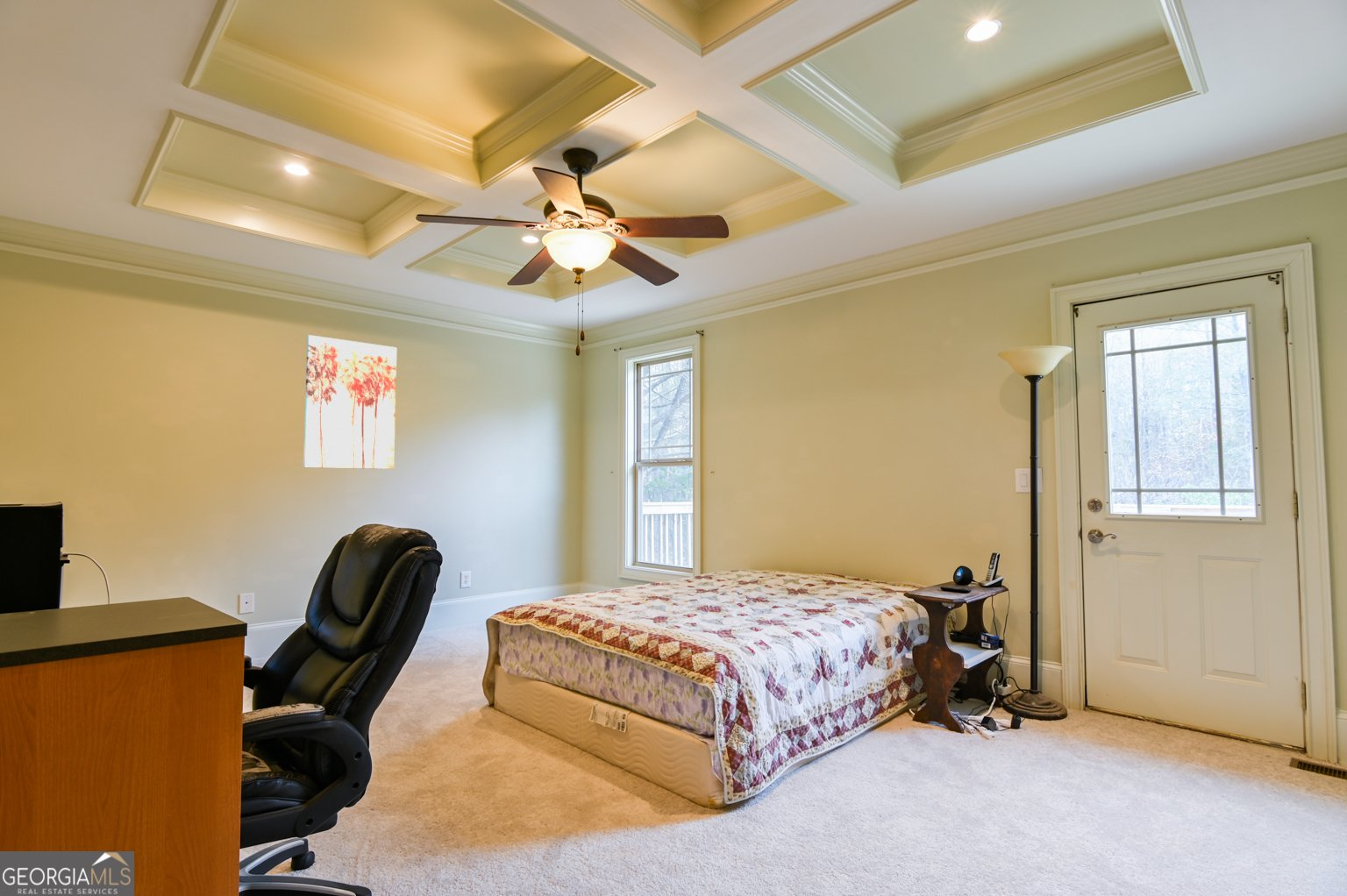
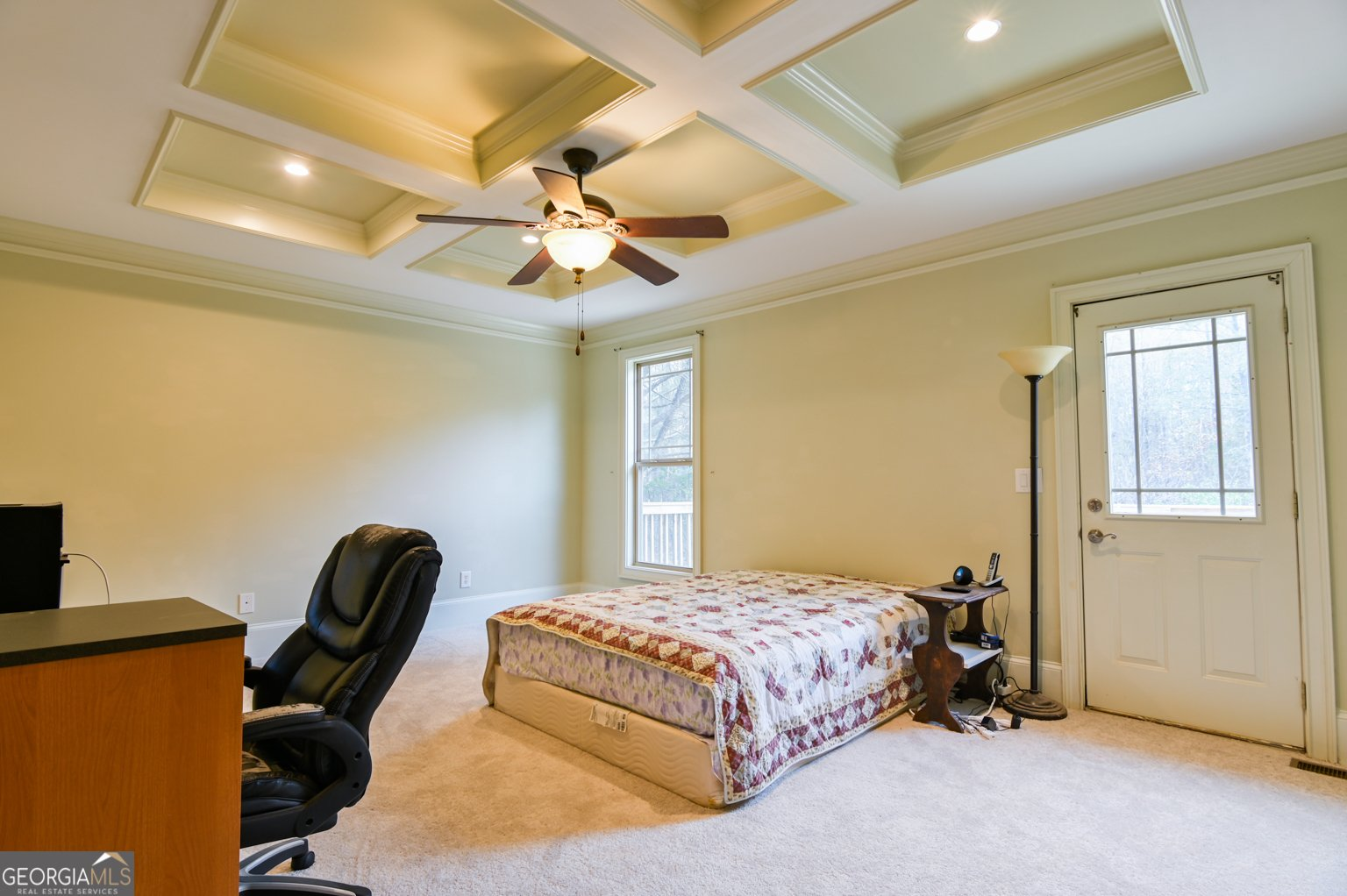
- wall art [303,334,397,470]
